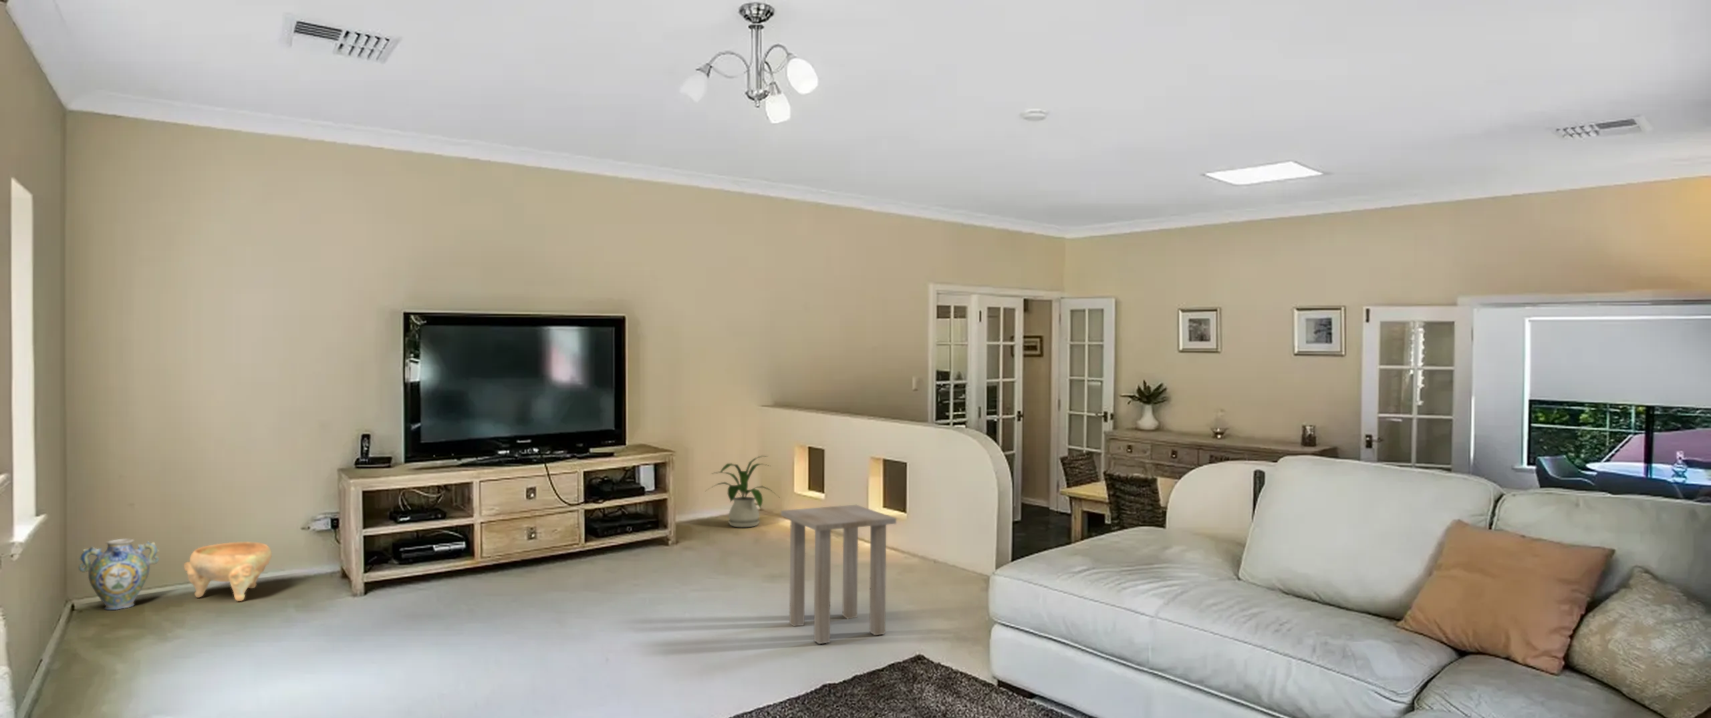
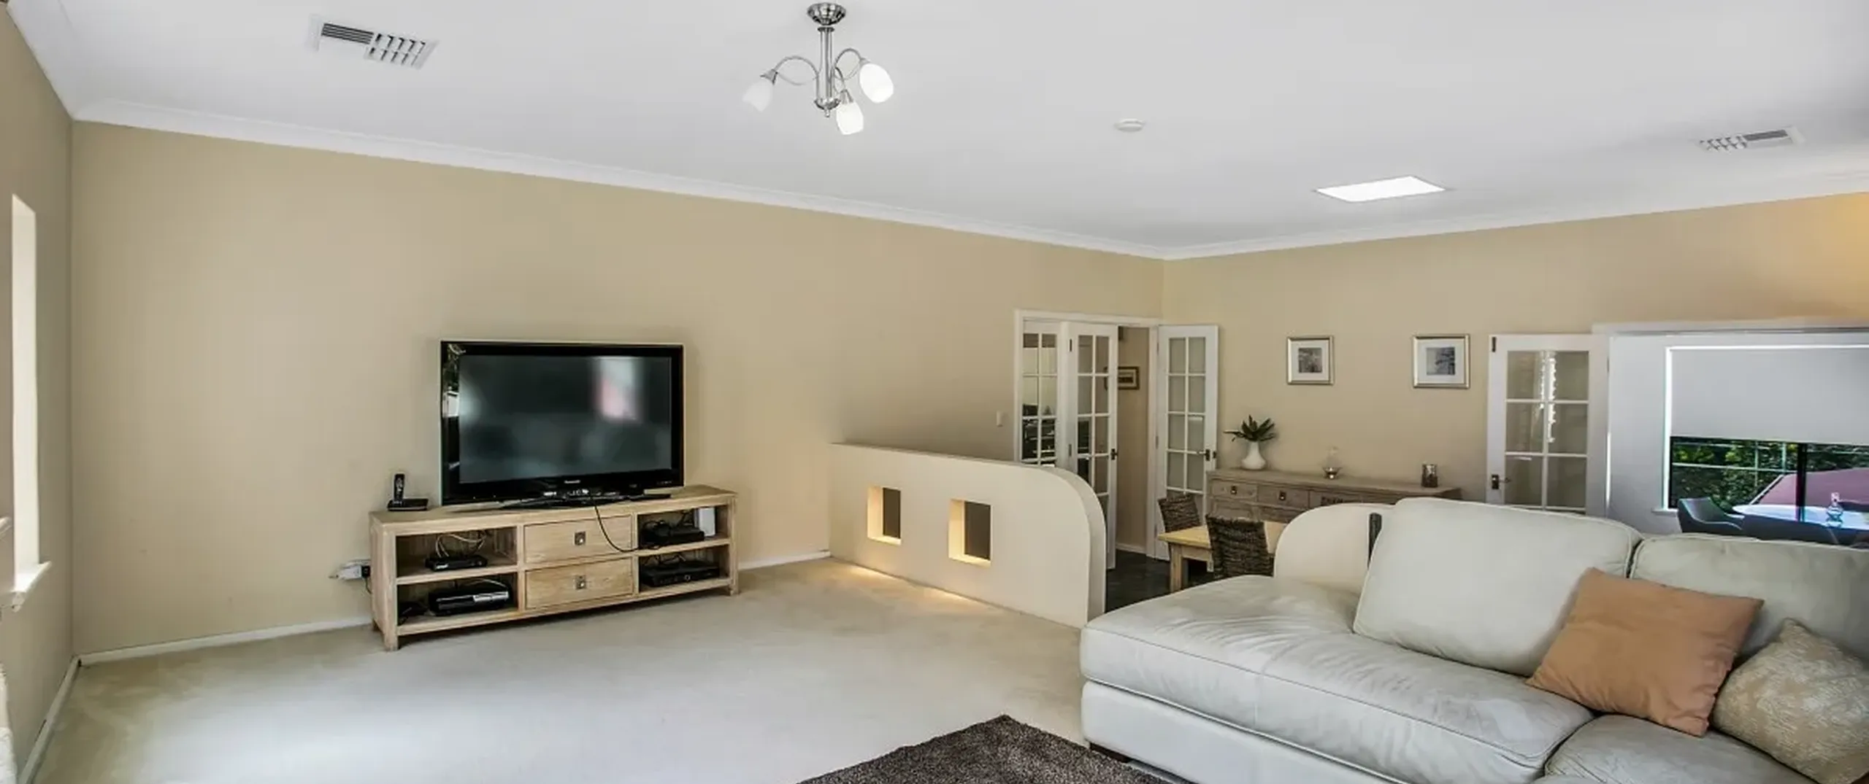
- side table [780,504,897,645]
- house plant [705,455,779,528]
- decorative bowl [183,541,273,601]
- ceramic jug [79,538,159,610]
